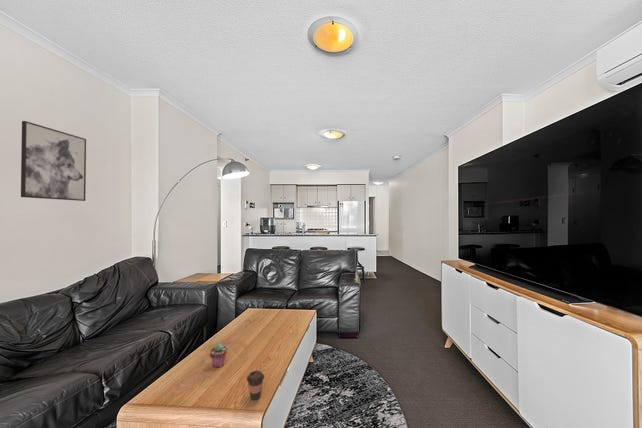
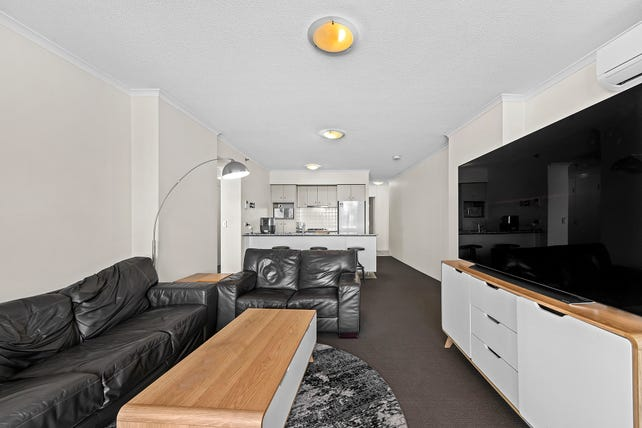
- wall art [20,120,87,202]
- potted succulent [209,342,228,369]
- coffee cup [246,370,265,401]
